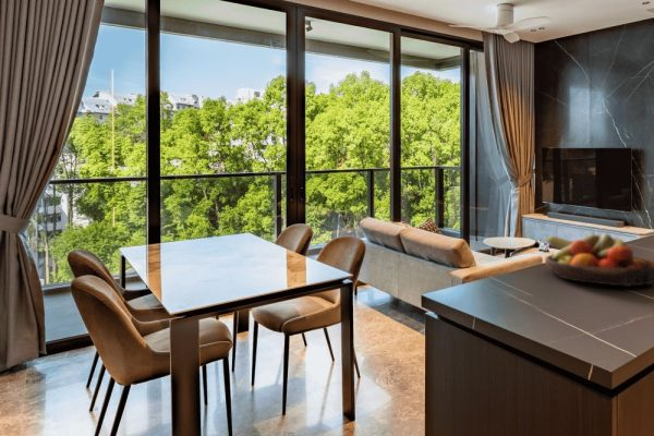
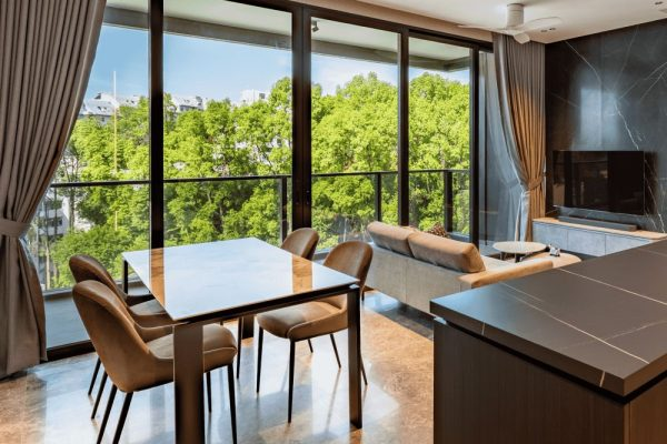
- fruit bowl [544,233,654,287]
